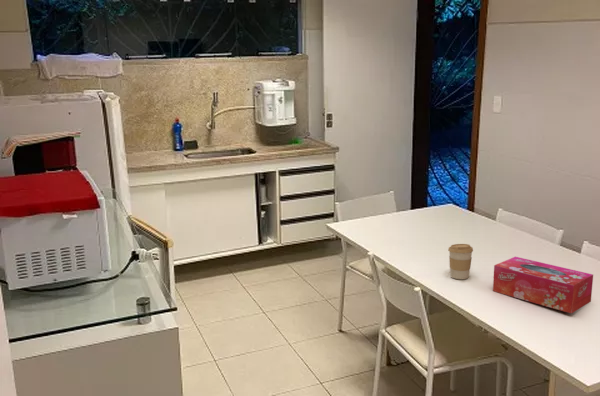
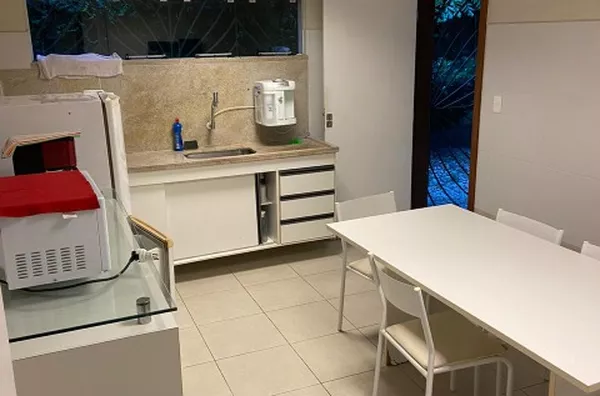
- coffee cup [447,243,474,280]
- tissue box [492,256,594,314]
